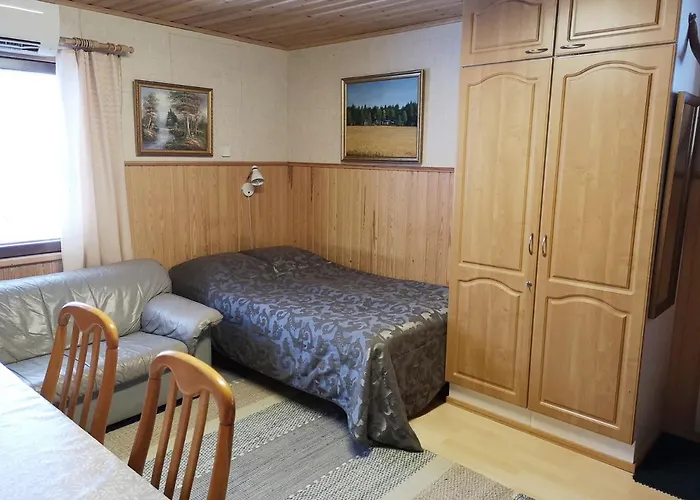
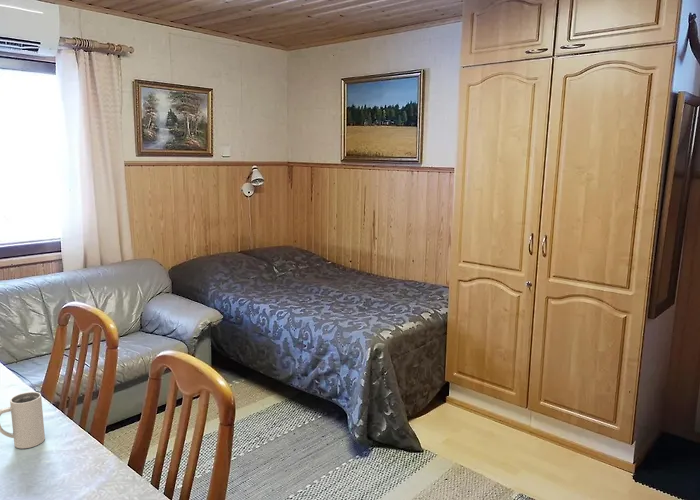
+ mug [0,391,46,449]
